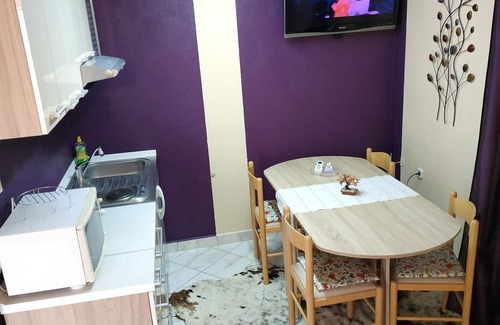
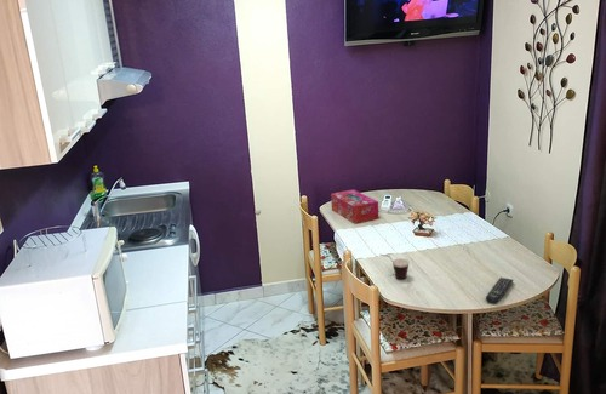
+ remote control [485,276,515,306]
+ cup [378,253,411,280]
+ tissue box [330,188,379,224]
